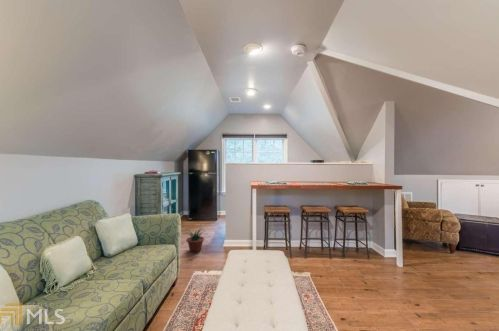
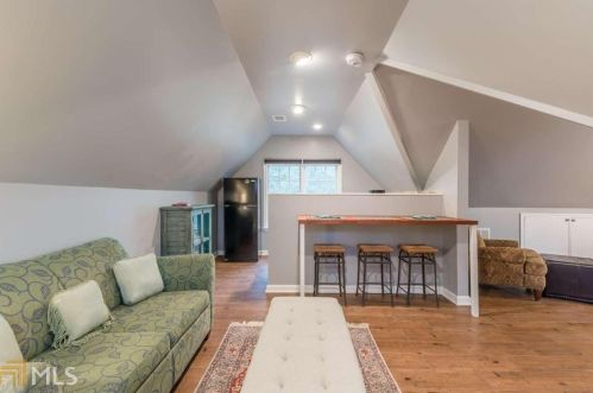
- potted plant [183,227,205,253]
